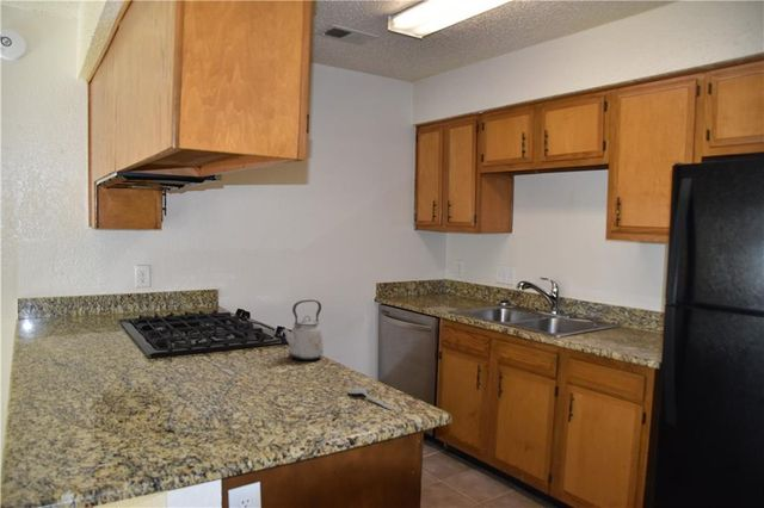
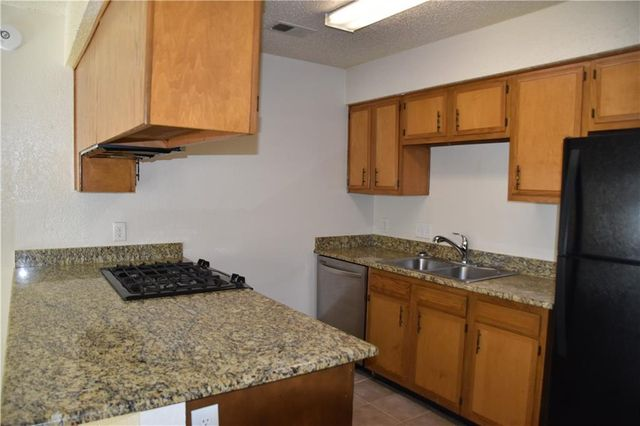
- spoon [346,386,394,411]
- kettle [279,299,325,361]
